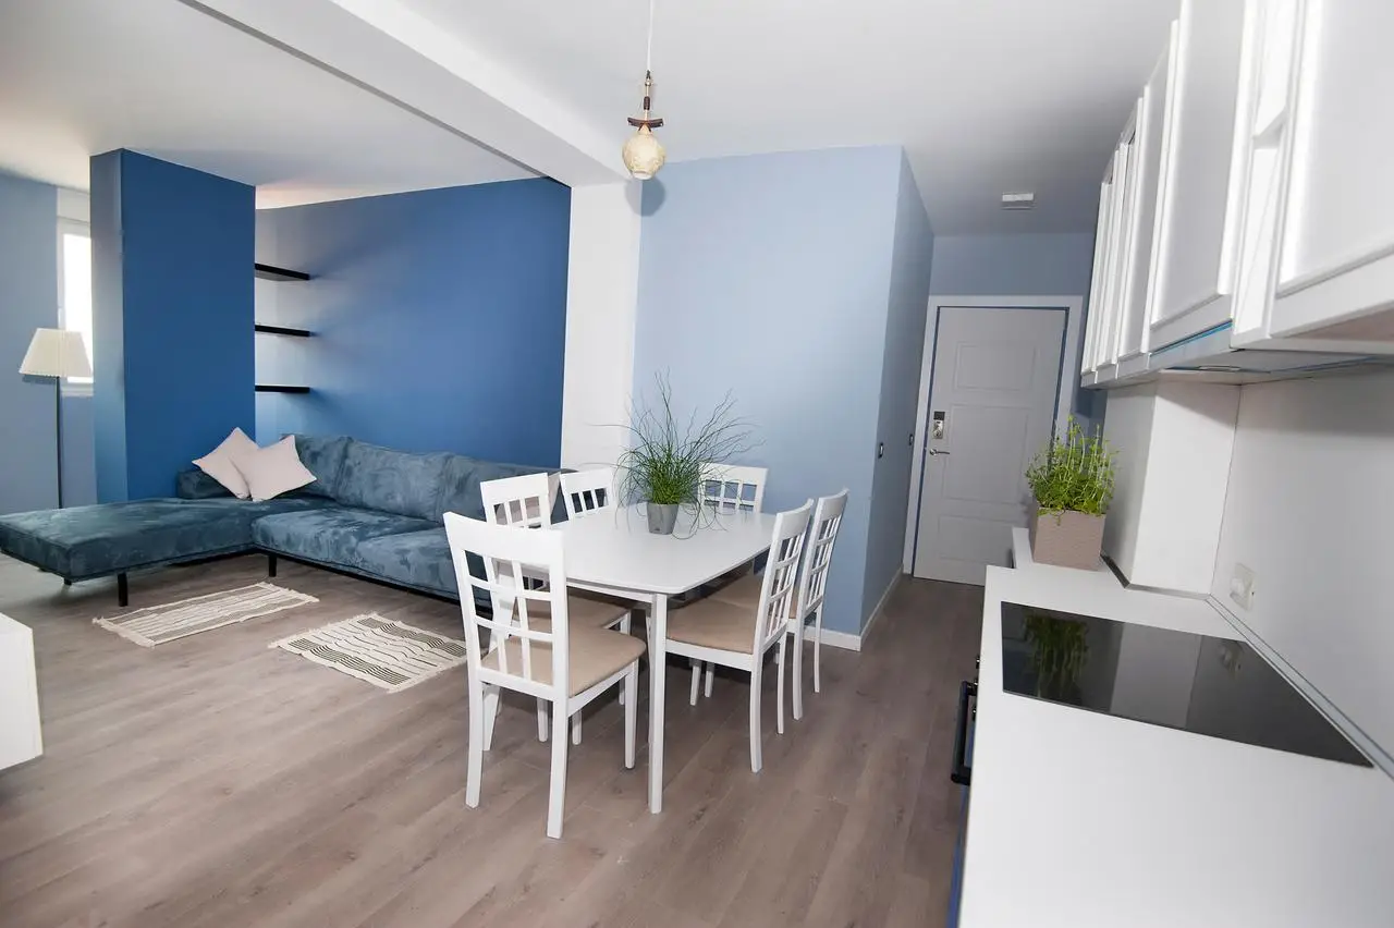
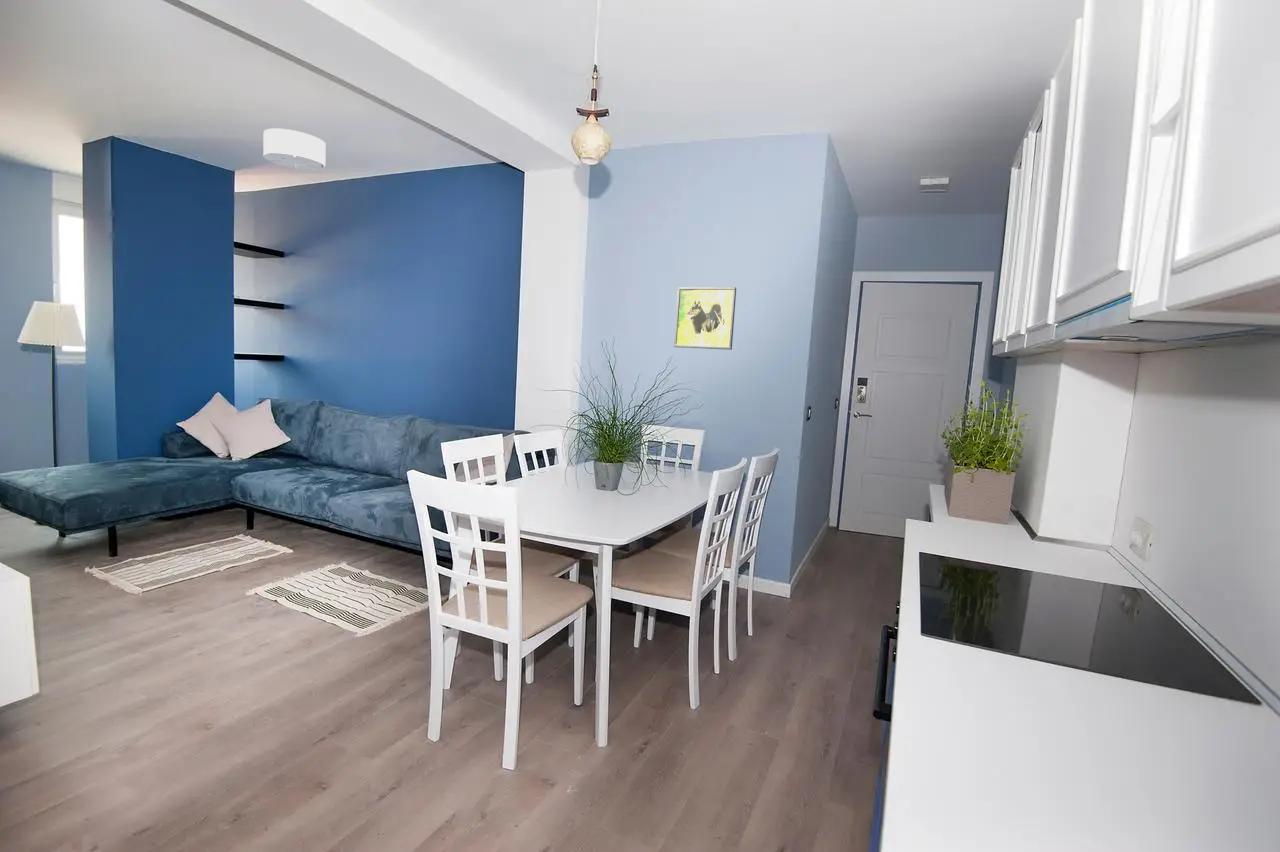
+ ceiling light [262,127,327,171]
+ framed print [673,286,737,351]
